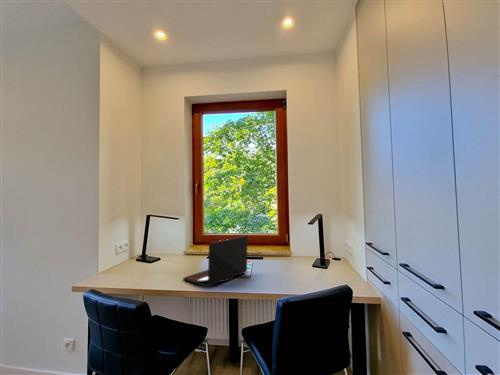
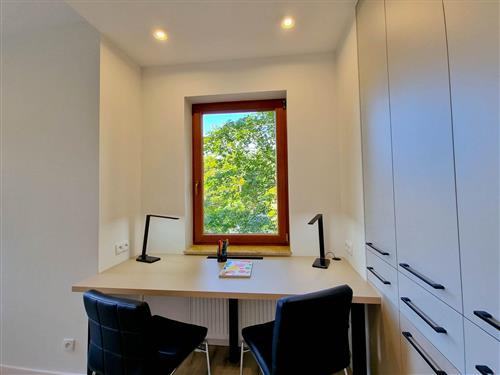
- laptop [182,235,249,288]
